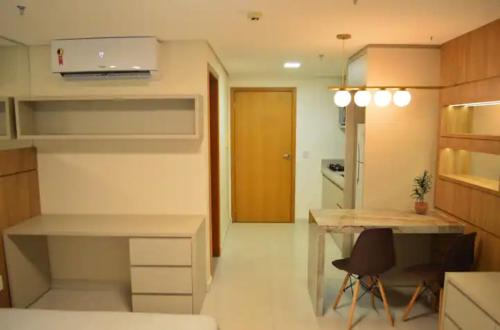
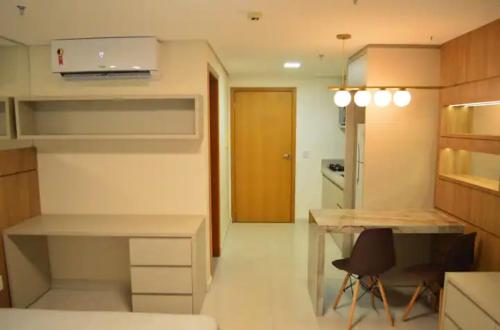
- potted plant [409,169,433,215]
